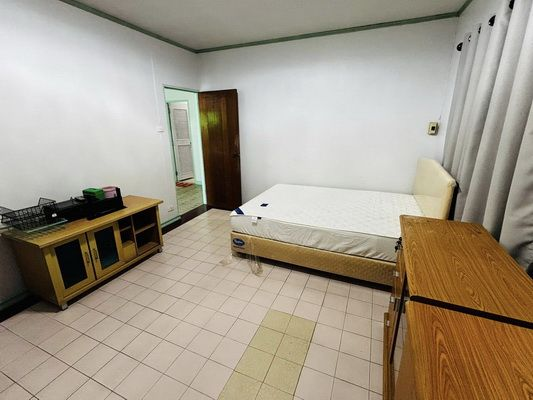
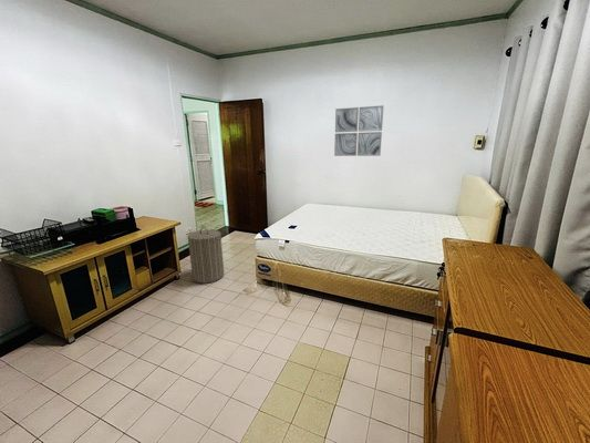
+ laundry hamper [187,226,225,284]
+ wall art [333,104,385,157]
